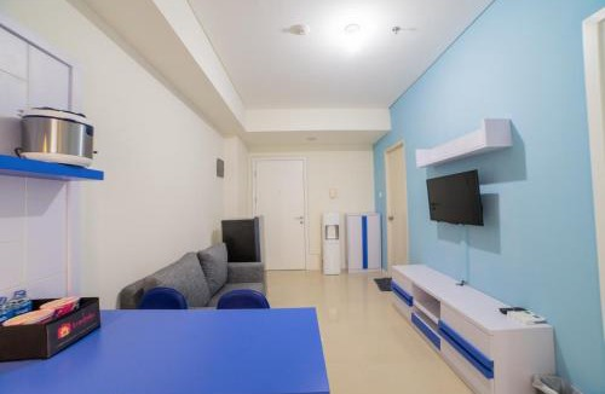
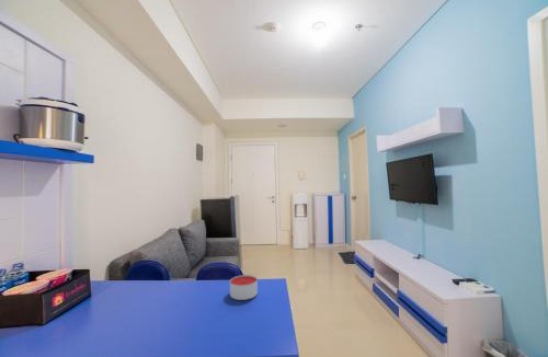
+ candle [229,274,259,301]
